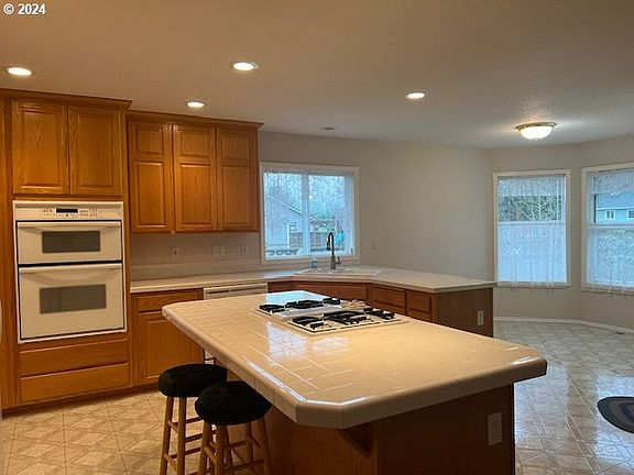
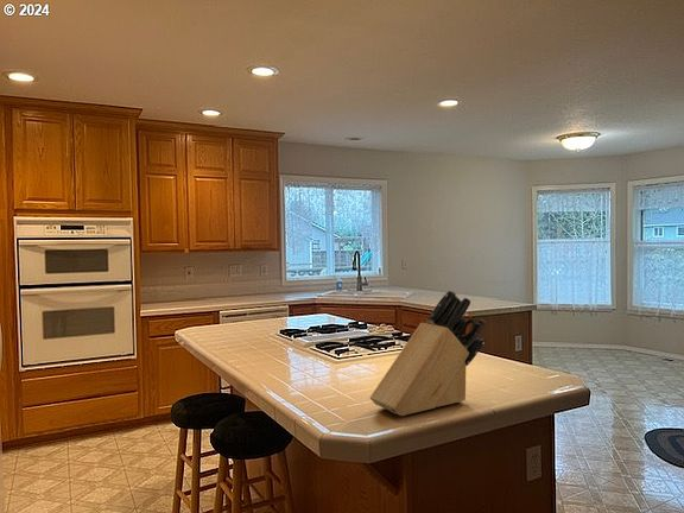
+ knife block [369,289,487,417]
